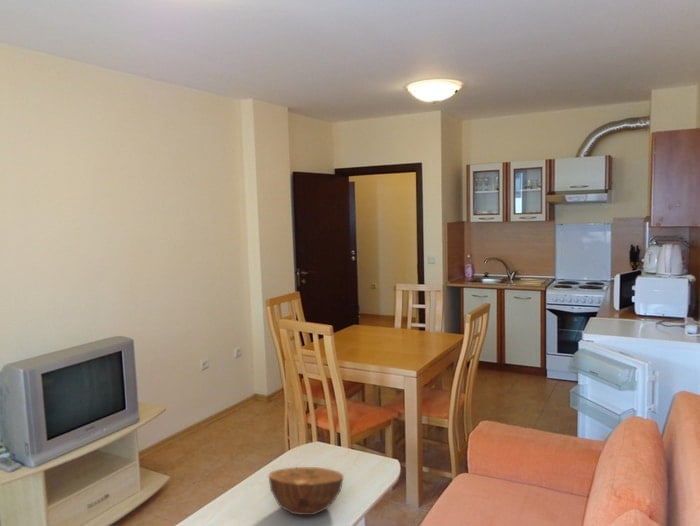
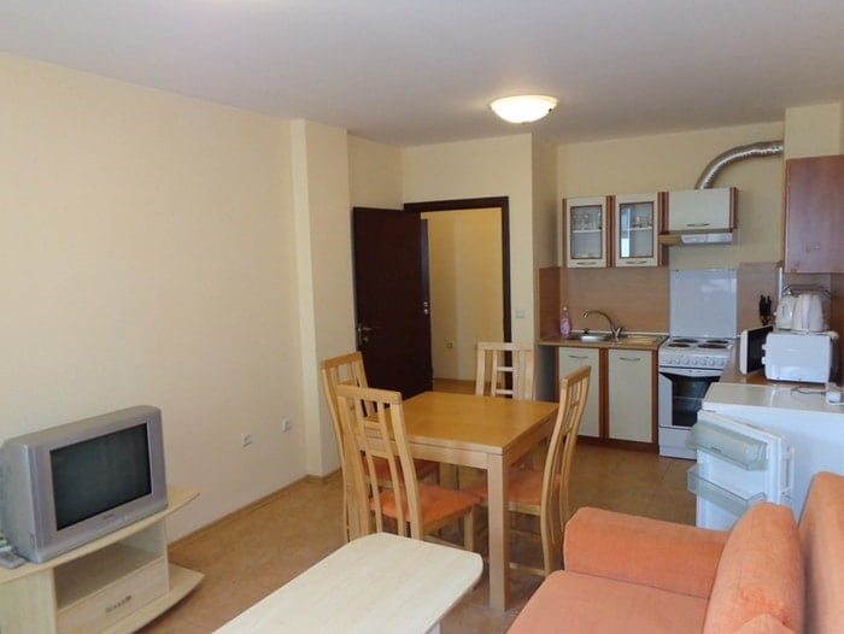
- bowl [268,466,344,517]
